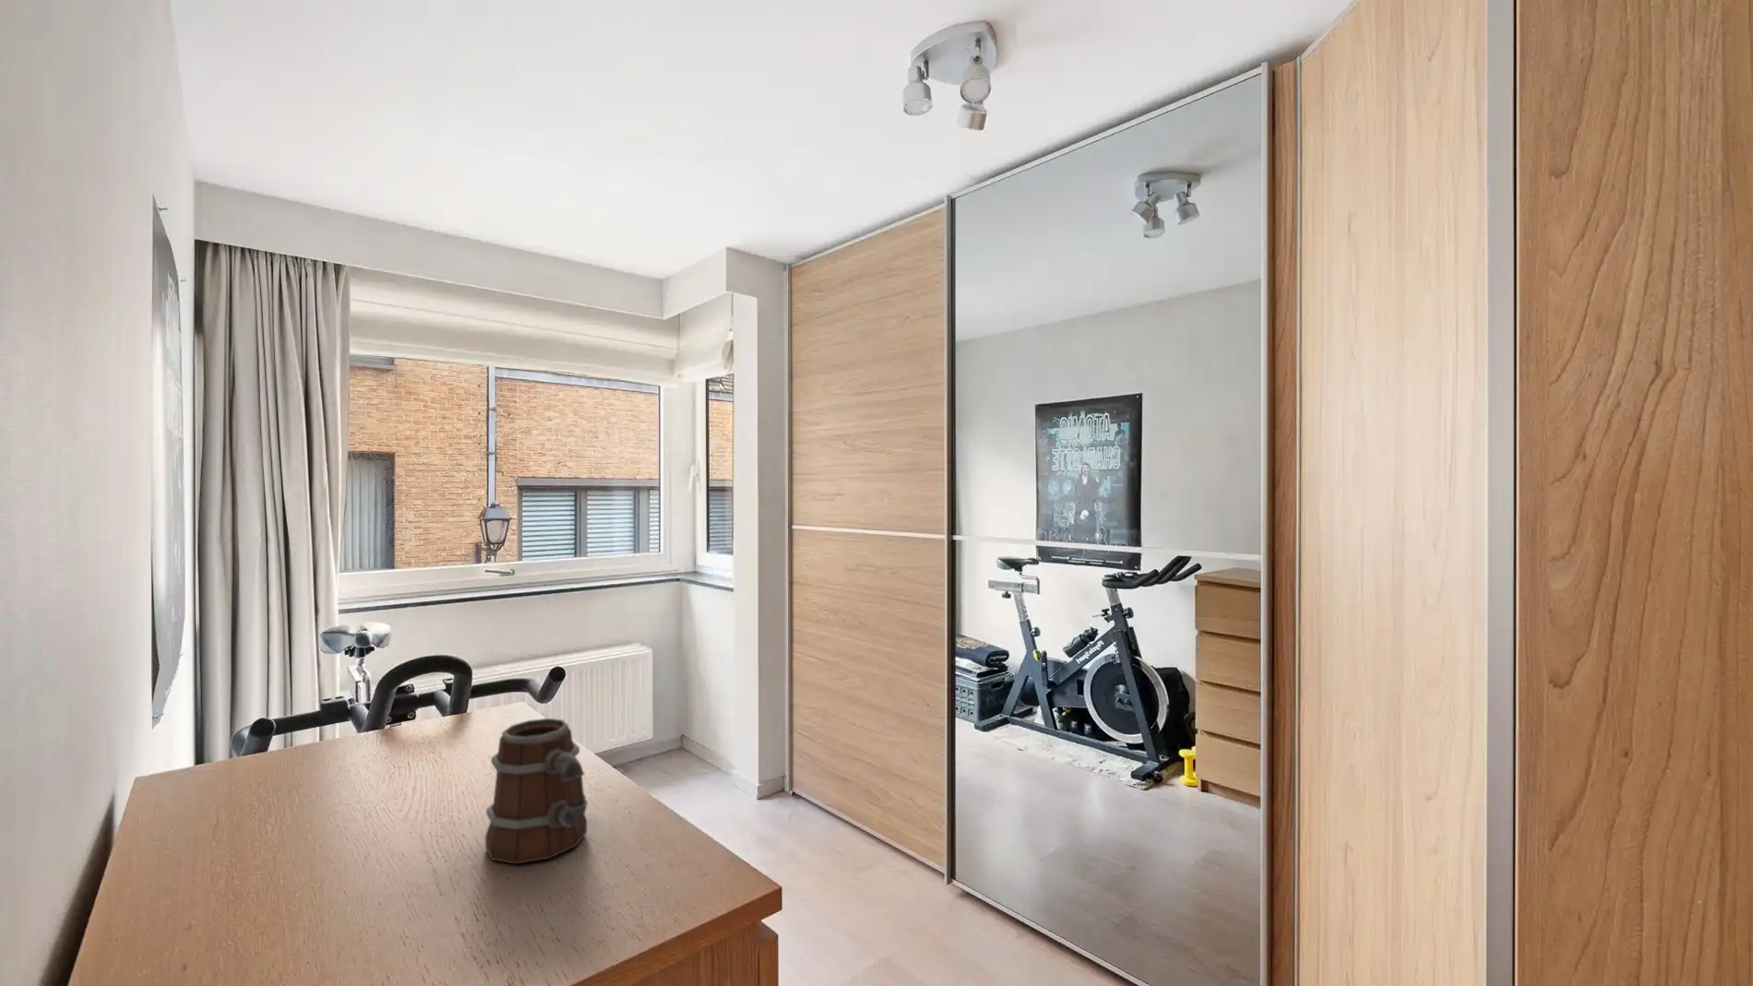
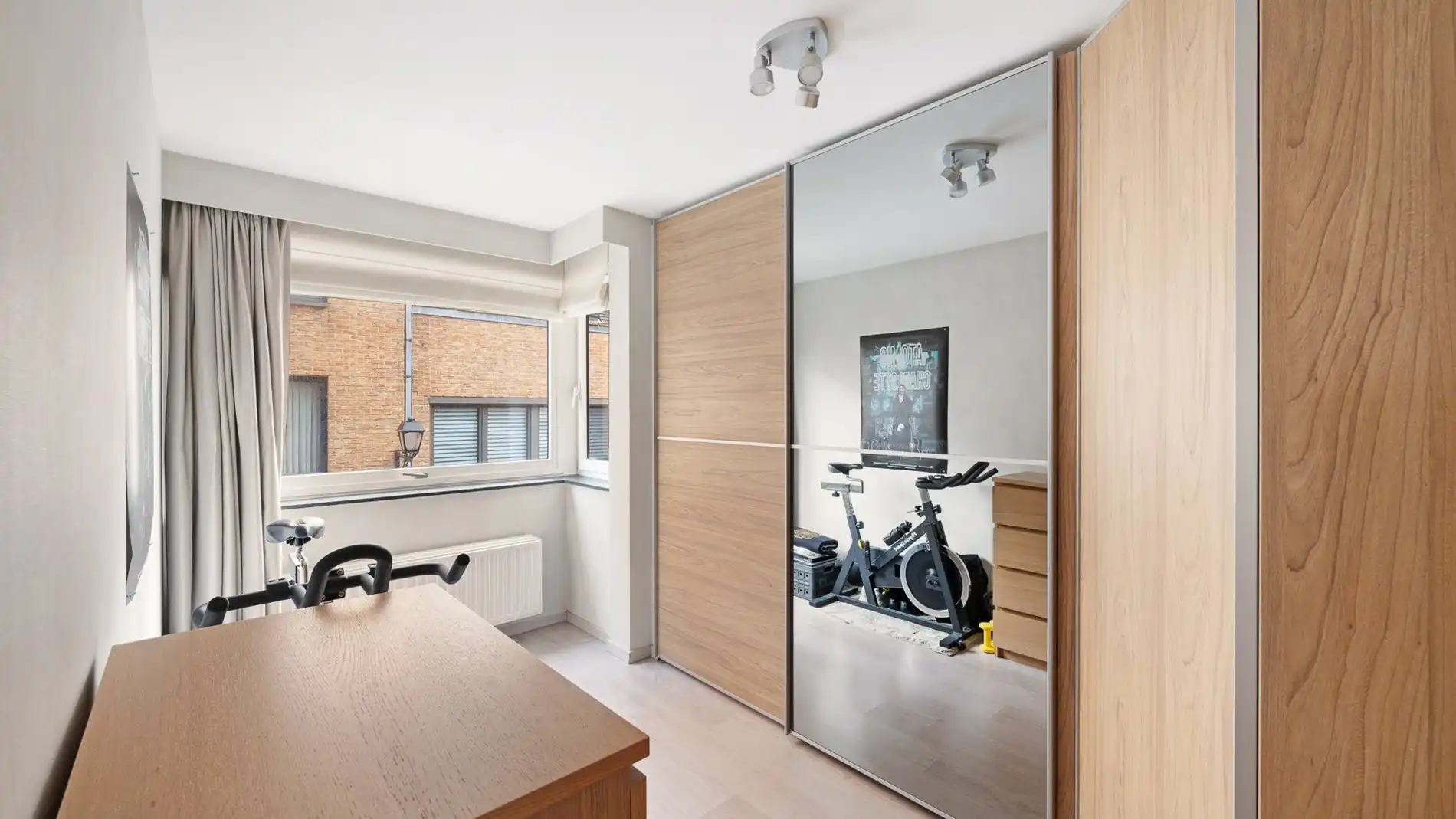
- mug [484,718,589,866]
